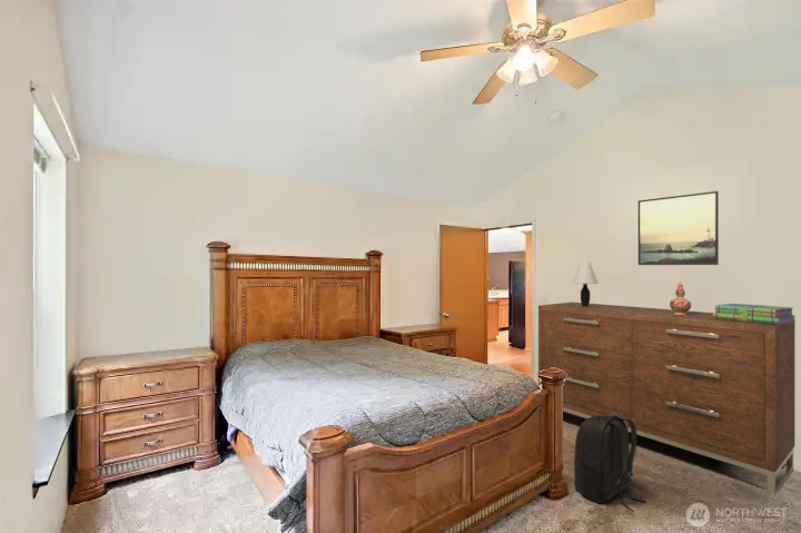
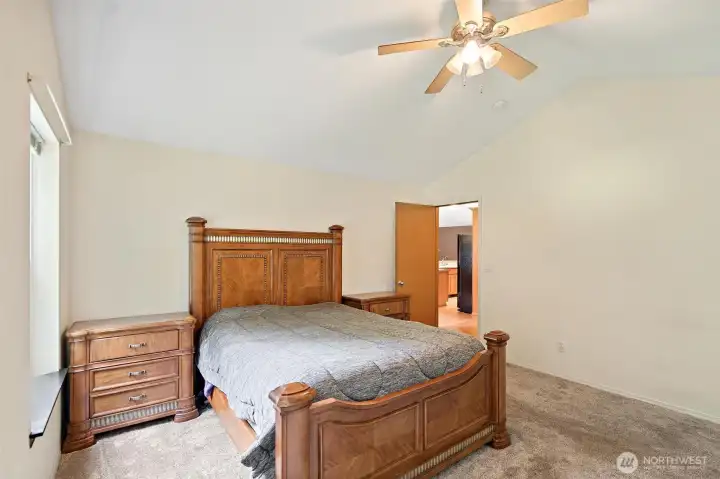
- backpack [573,413,647,513]
- table lamp [572,261,599,306]
- decorative vase [669,280,692,315]
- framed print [637,190,720,266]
- stack of books [713,303,795,325]
- dresser [537,302,797,496]
